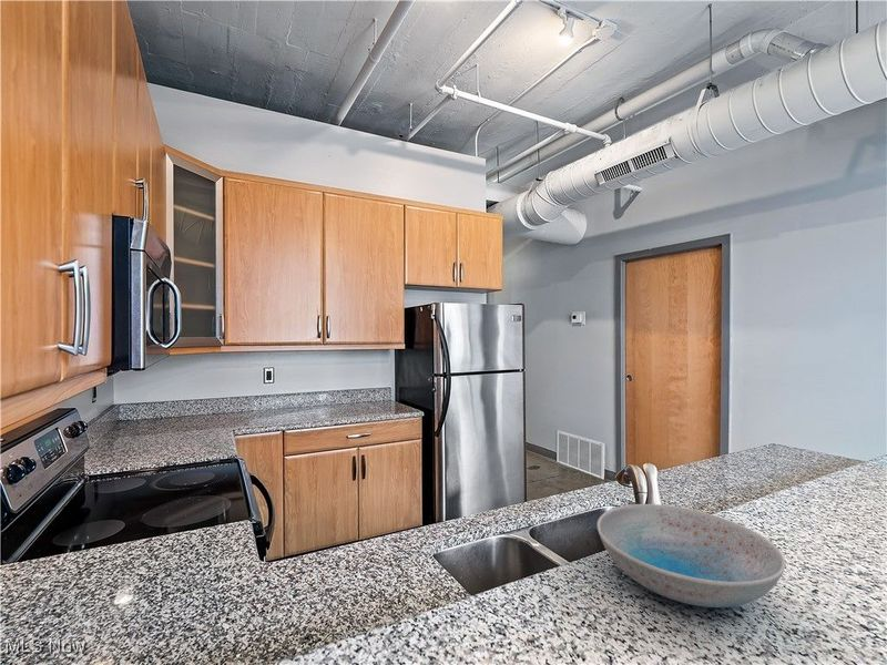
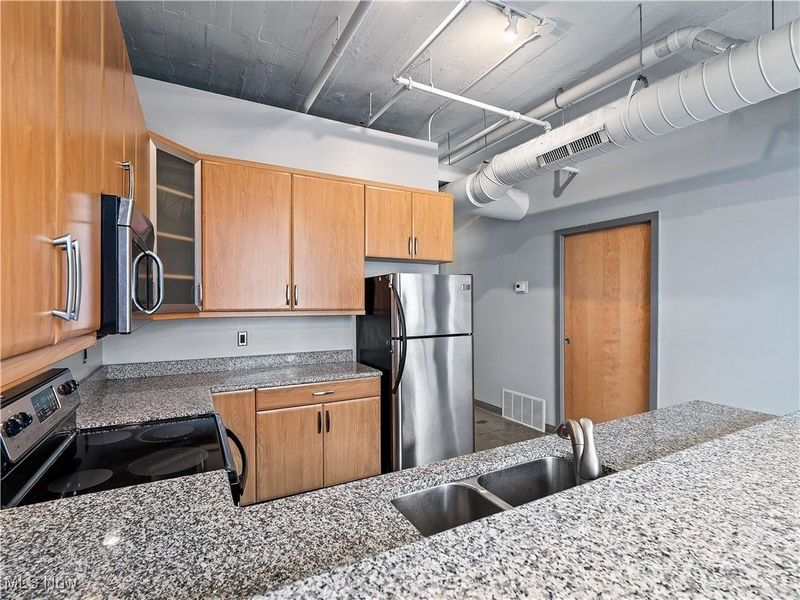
- dish [597,503,786,608]
